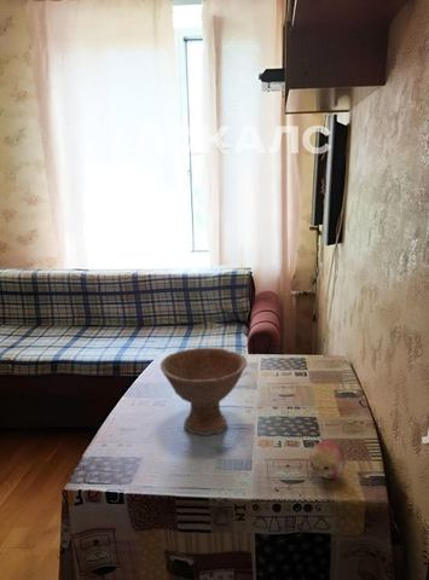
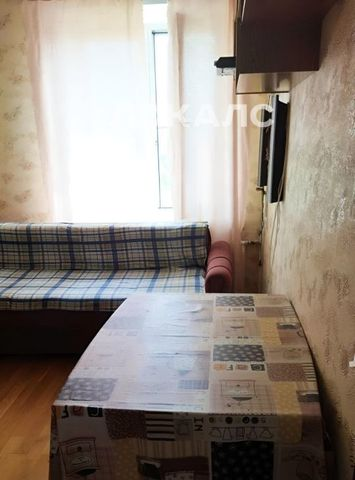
- bowl [160,347,249,436]
- fruit [308,440,347,480]
